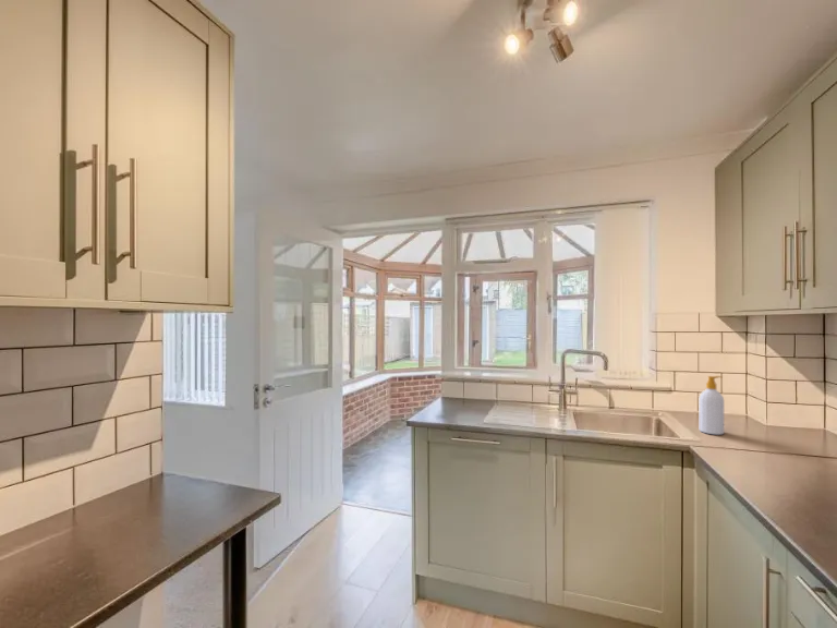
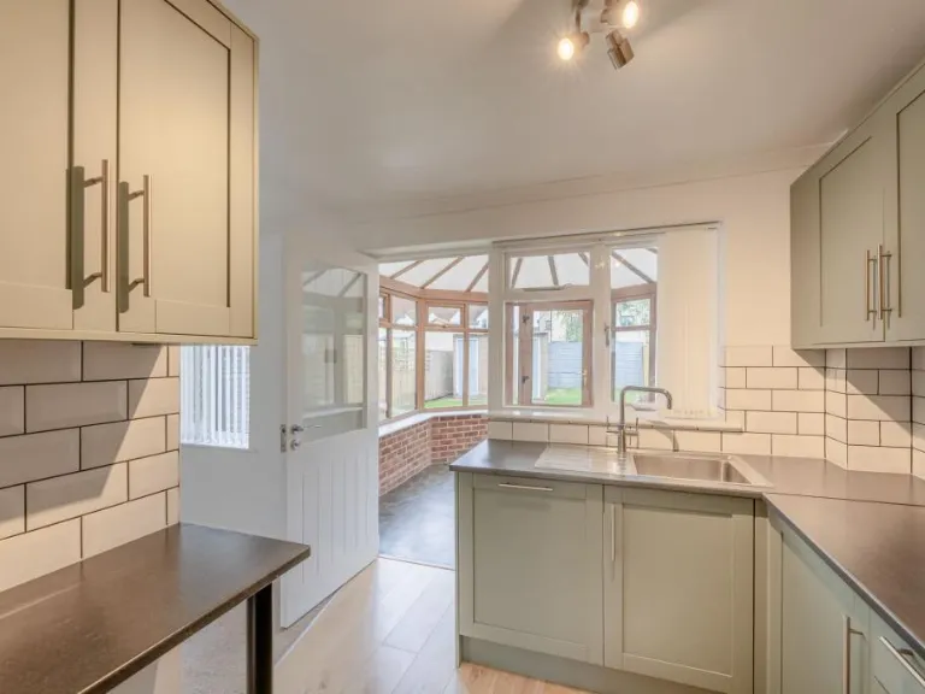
- soap bottle [699,375,725,436]
